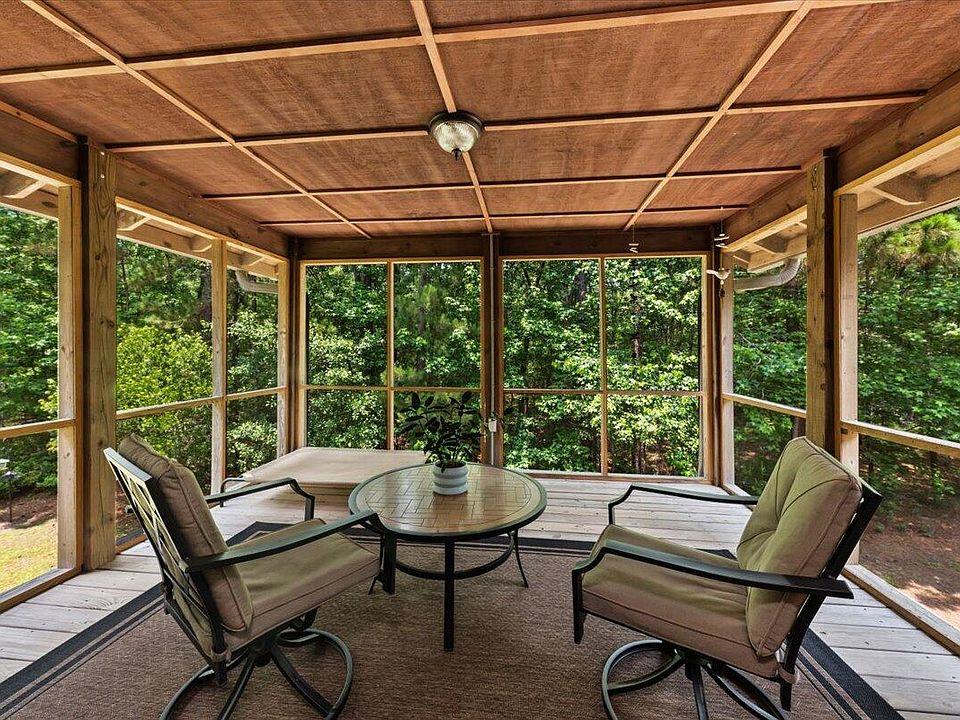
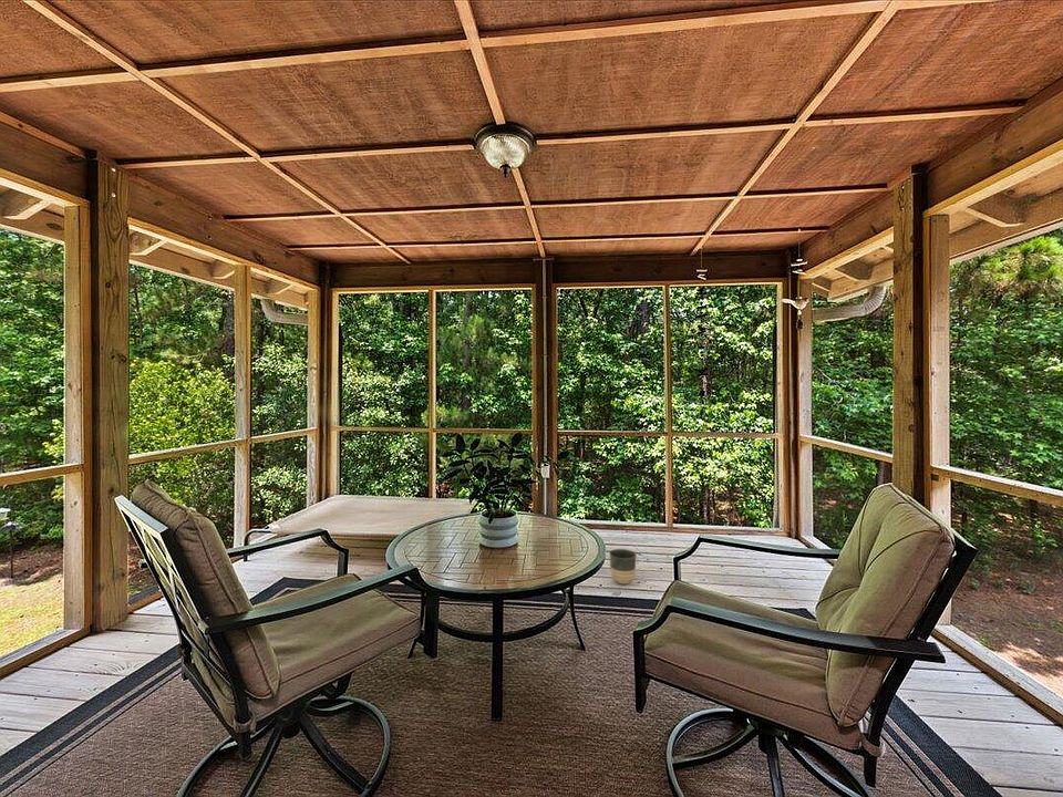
+ planter [608,548,638,586]
